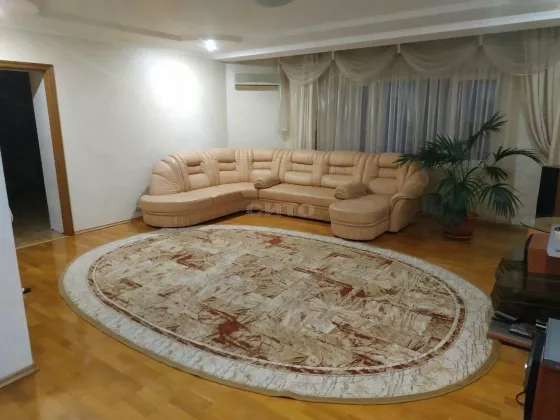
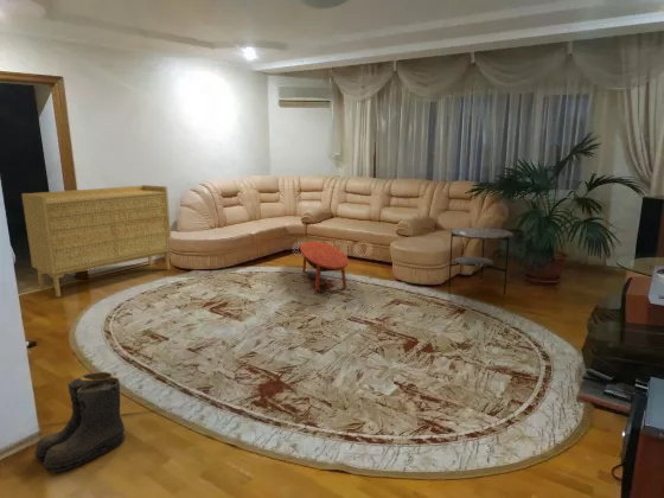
+ boots [33,371,127,474]
+ side table [447,226,515,299]
+ sideboard [20,184,172,298]
+ coffee table [299,241,350,292]
